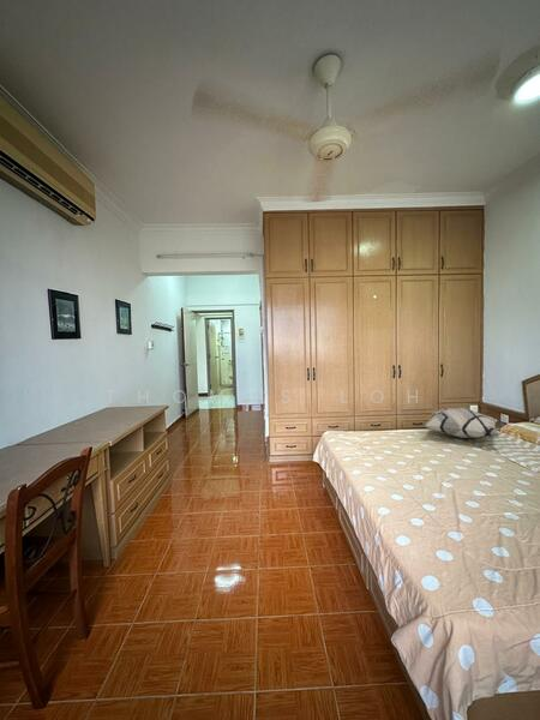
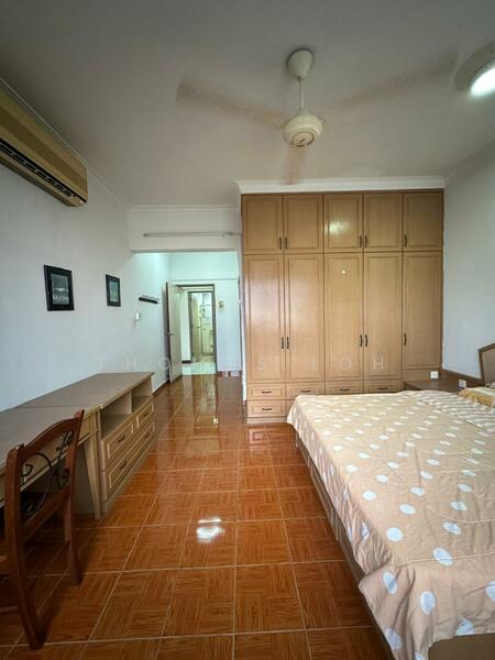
- decorative pillow [422,407,502,439]
